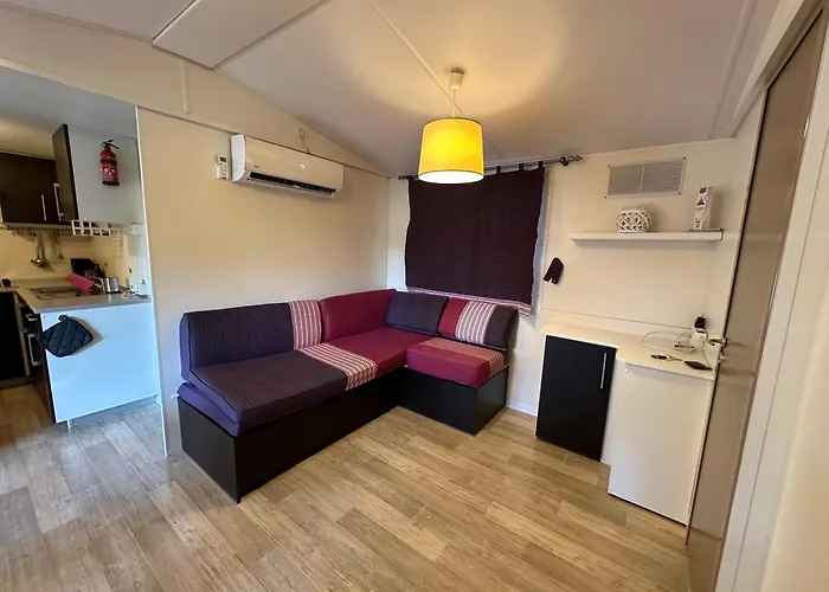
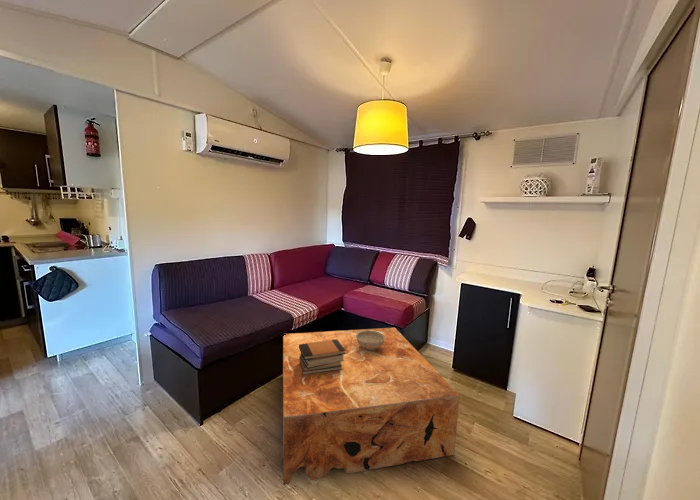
+ coffee table [282,327,461,486]
+ book stack [299,339,345,375]
+ decorative bowl [356,330,385,351]
